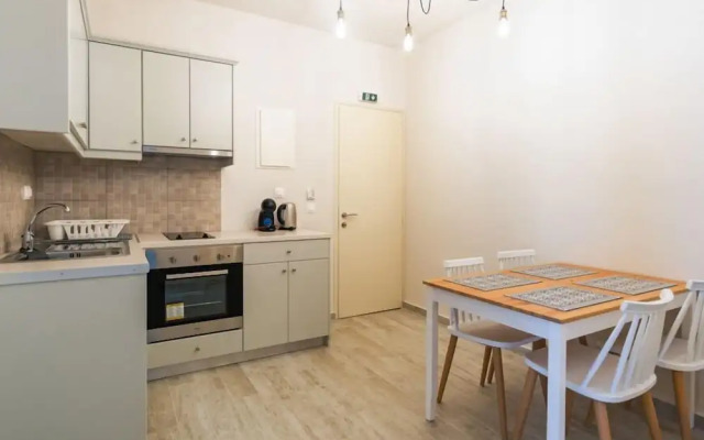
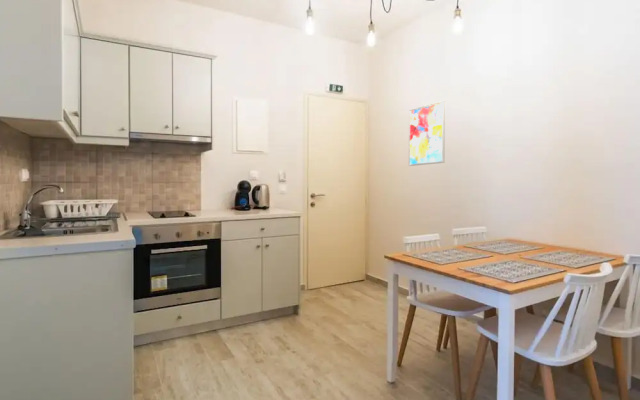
+ wall art [408,100,446,167]
